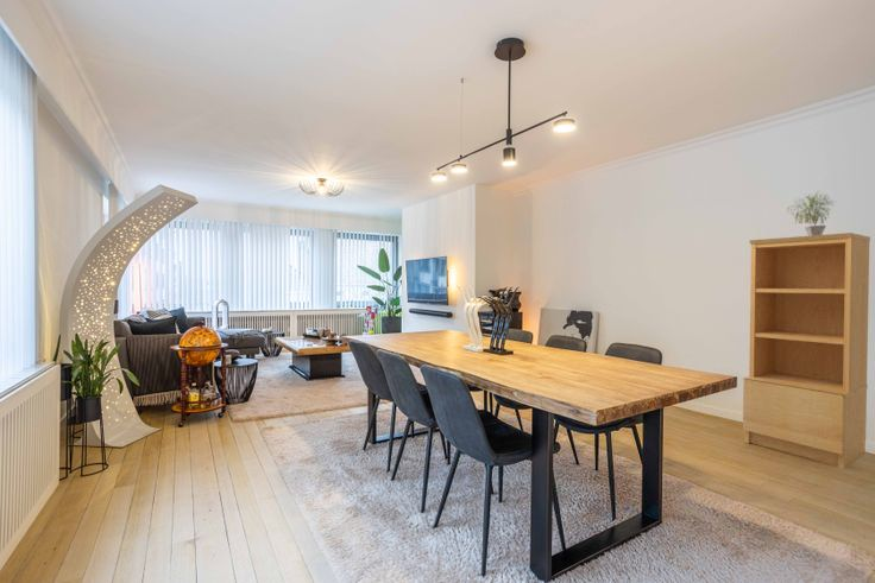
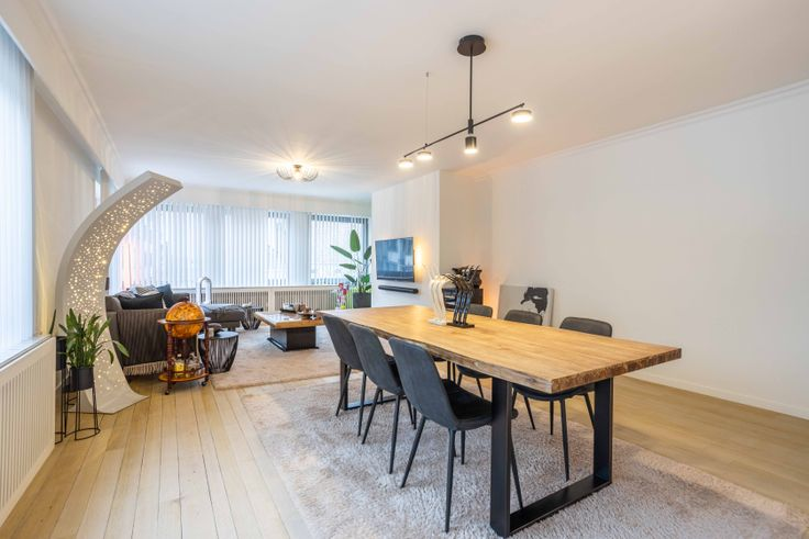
- bookcase [742,232,871,470]
- potted plant [786,189,837,236]
